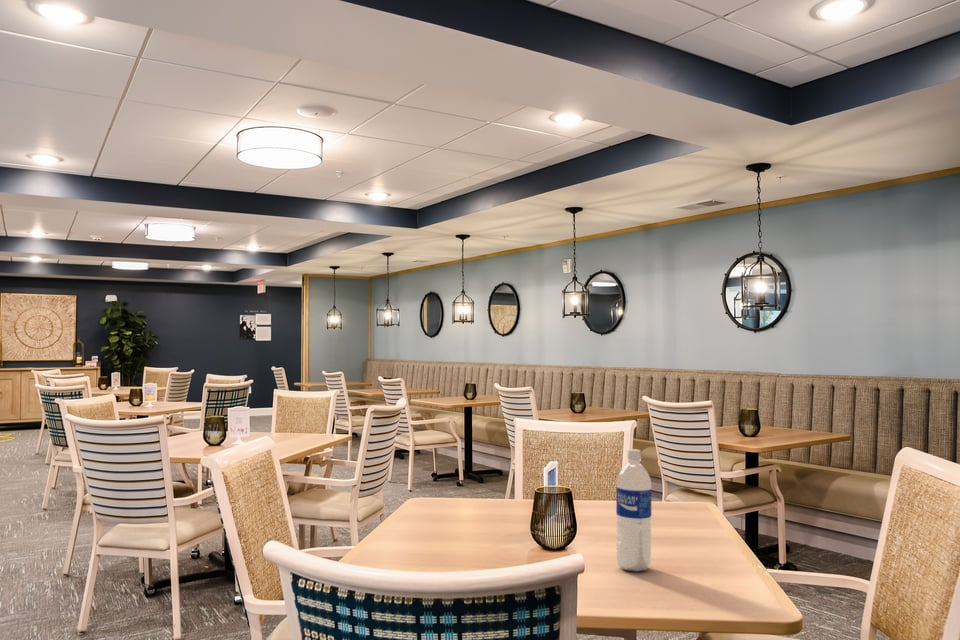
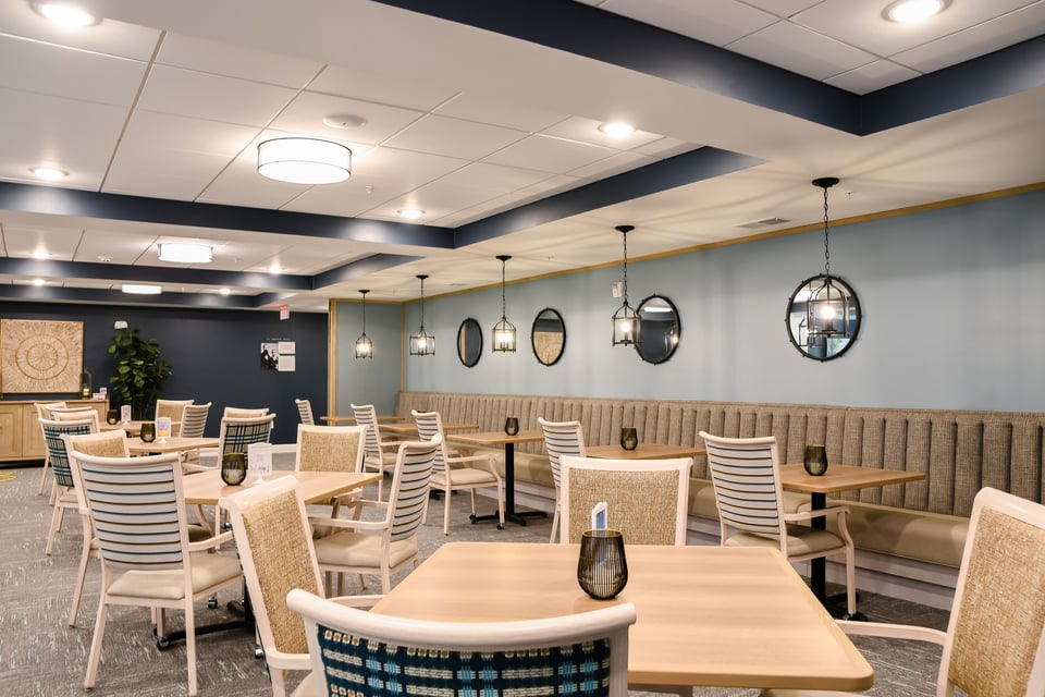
- water bottle [615,448,652,572]
